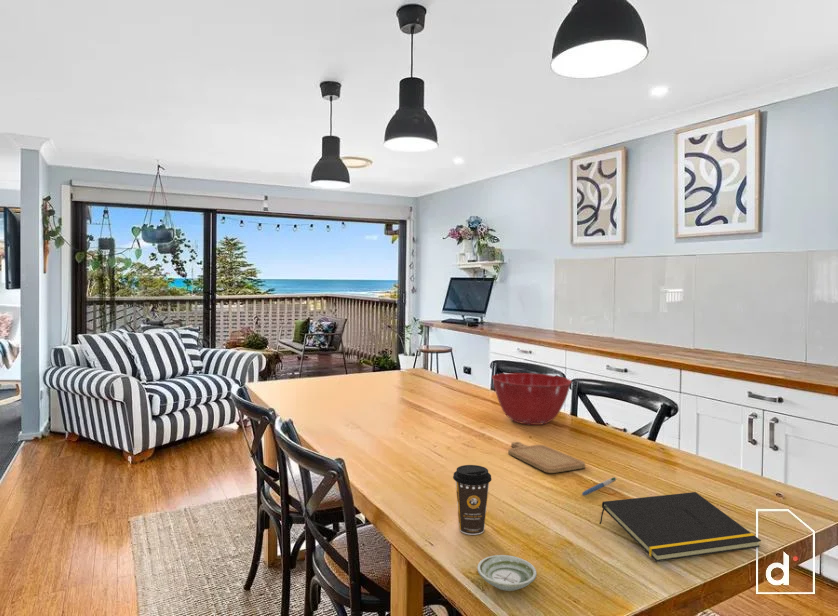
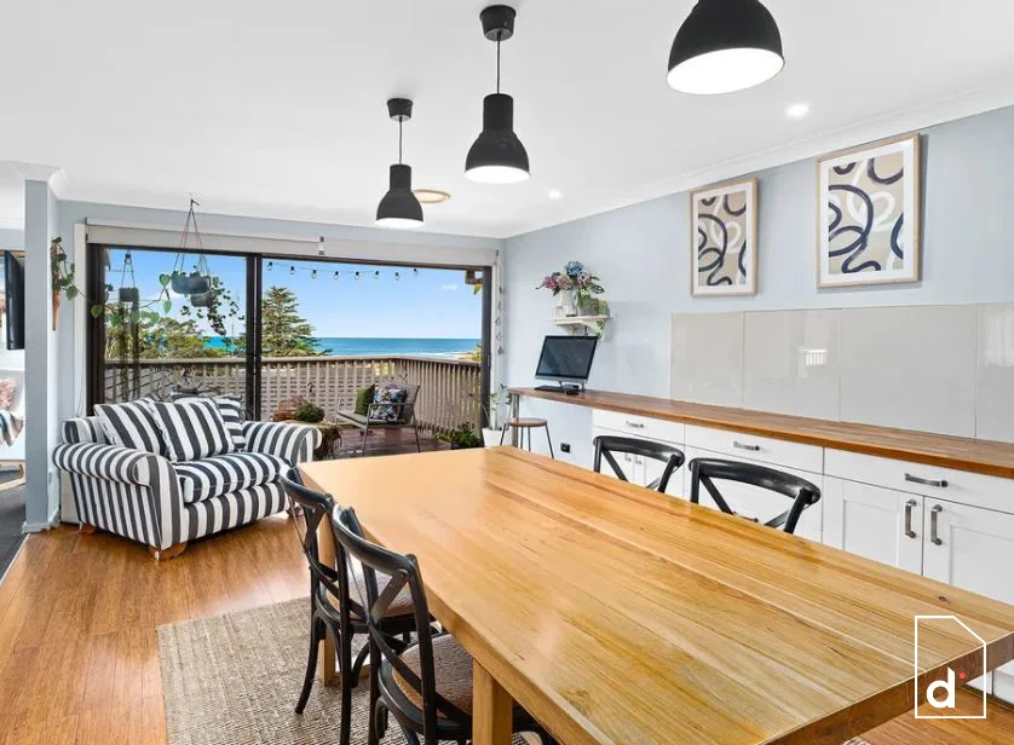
- chopping board [507,441,586,474]
- notepad [598,491,762,563]
- mixing bowl [491,372,573,426]
- saucer [476,554,538,592]
- pen [581,476,618,497]
- coffee cup [452,464,493,536]
